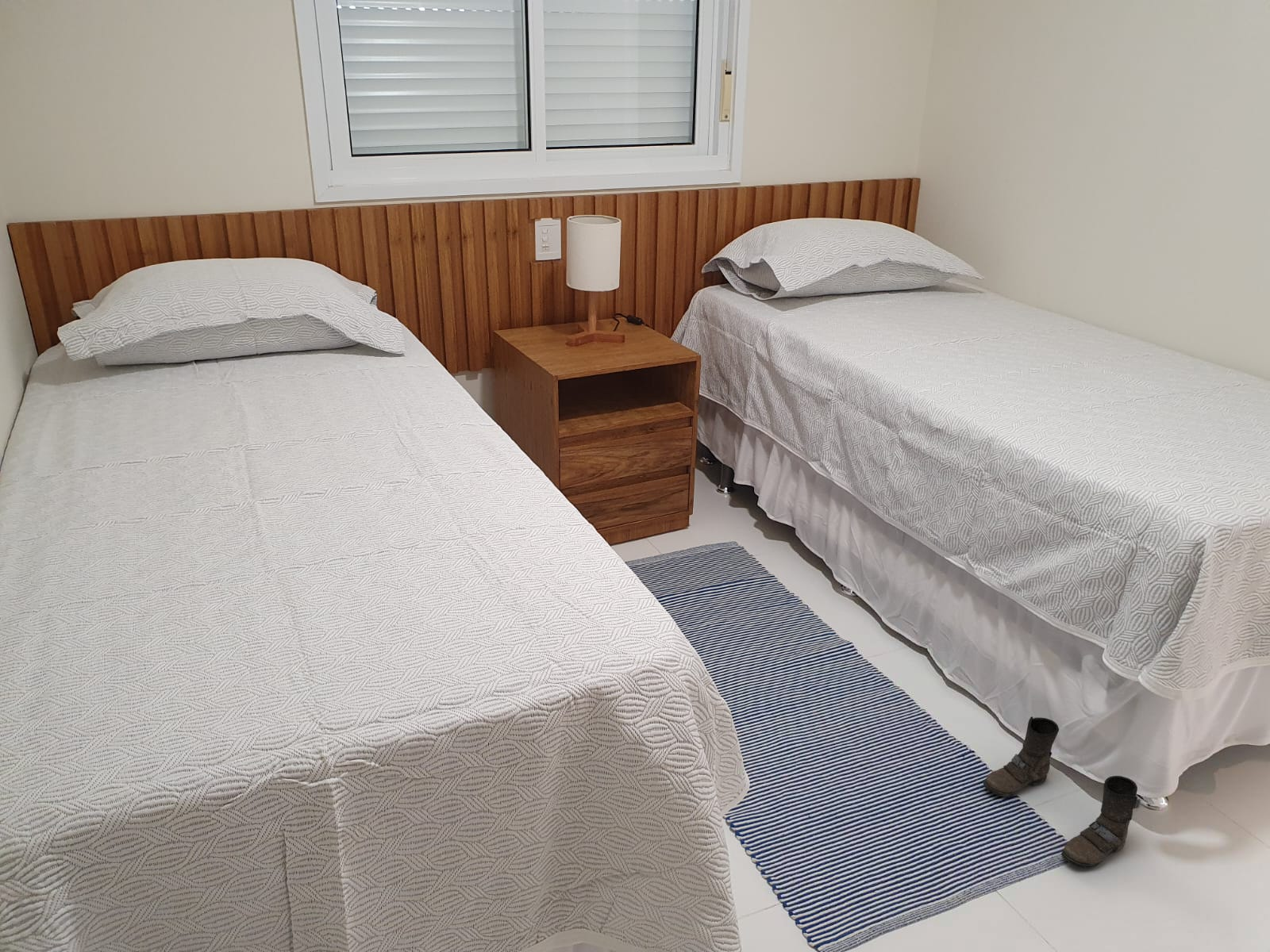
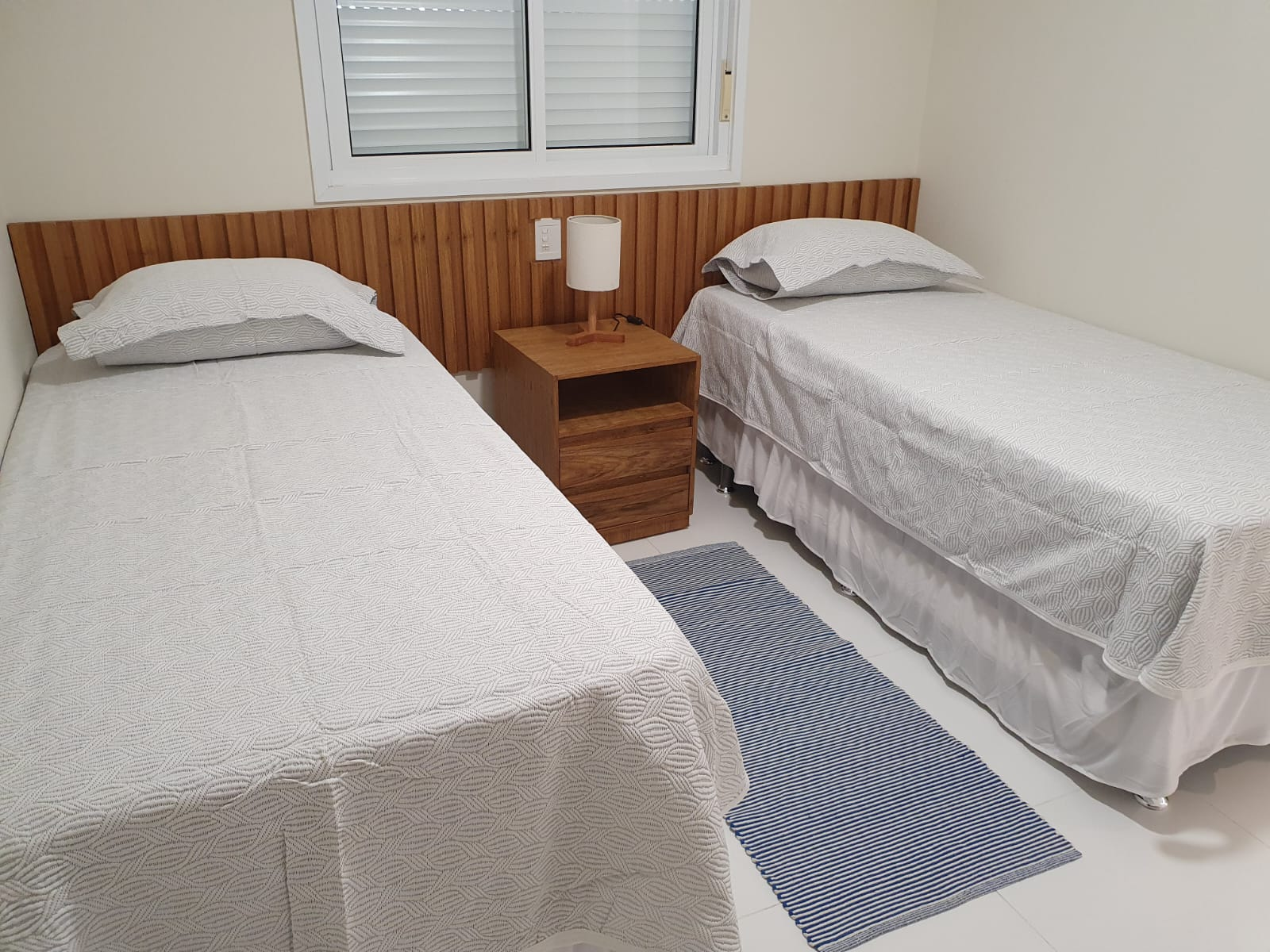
- boots [983,716,1141,869]
